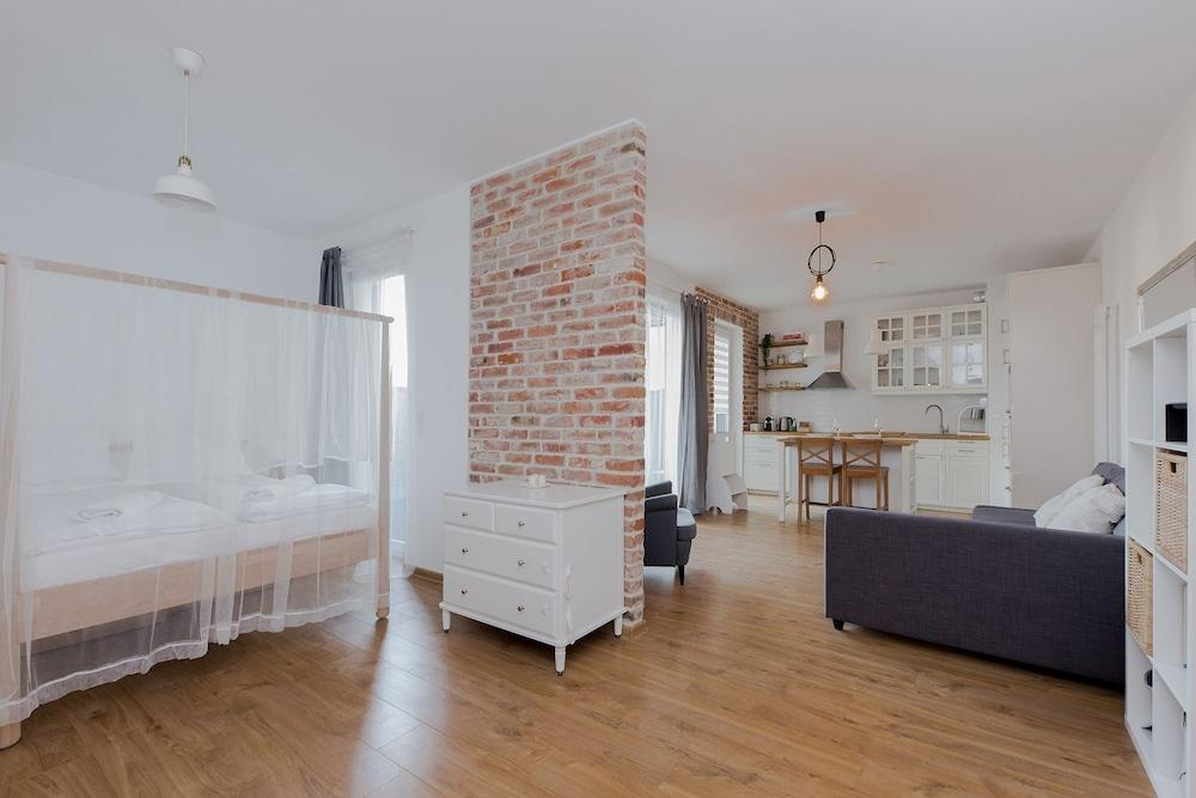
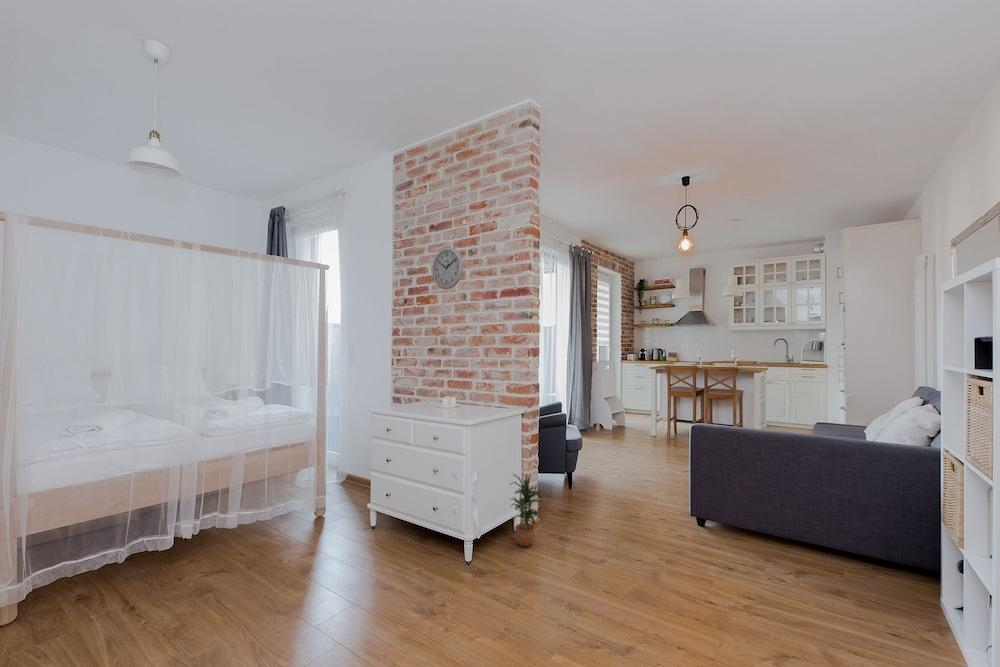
+ wall clock [431,246,464,290]
+ potted plant [509,472,545,547]
